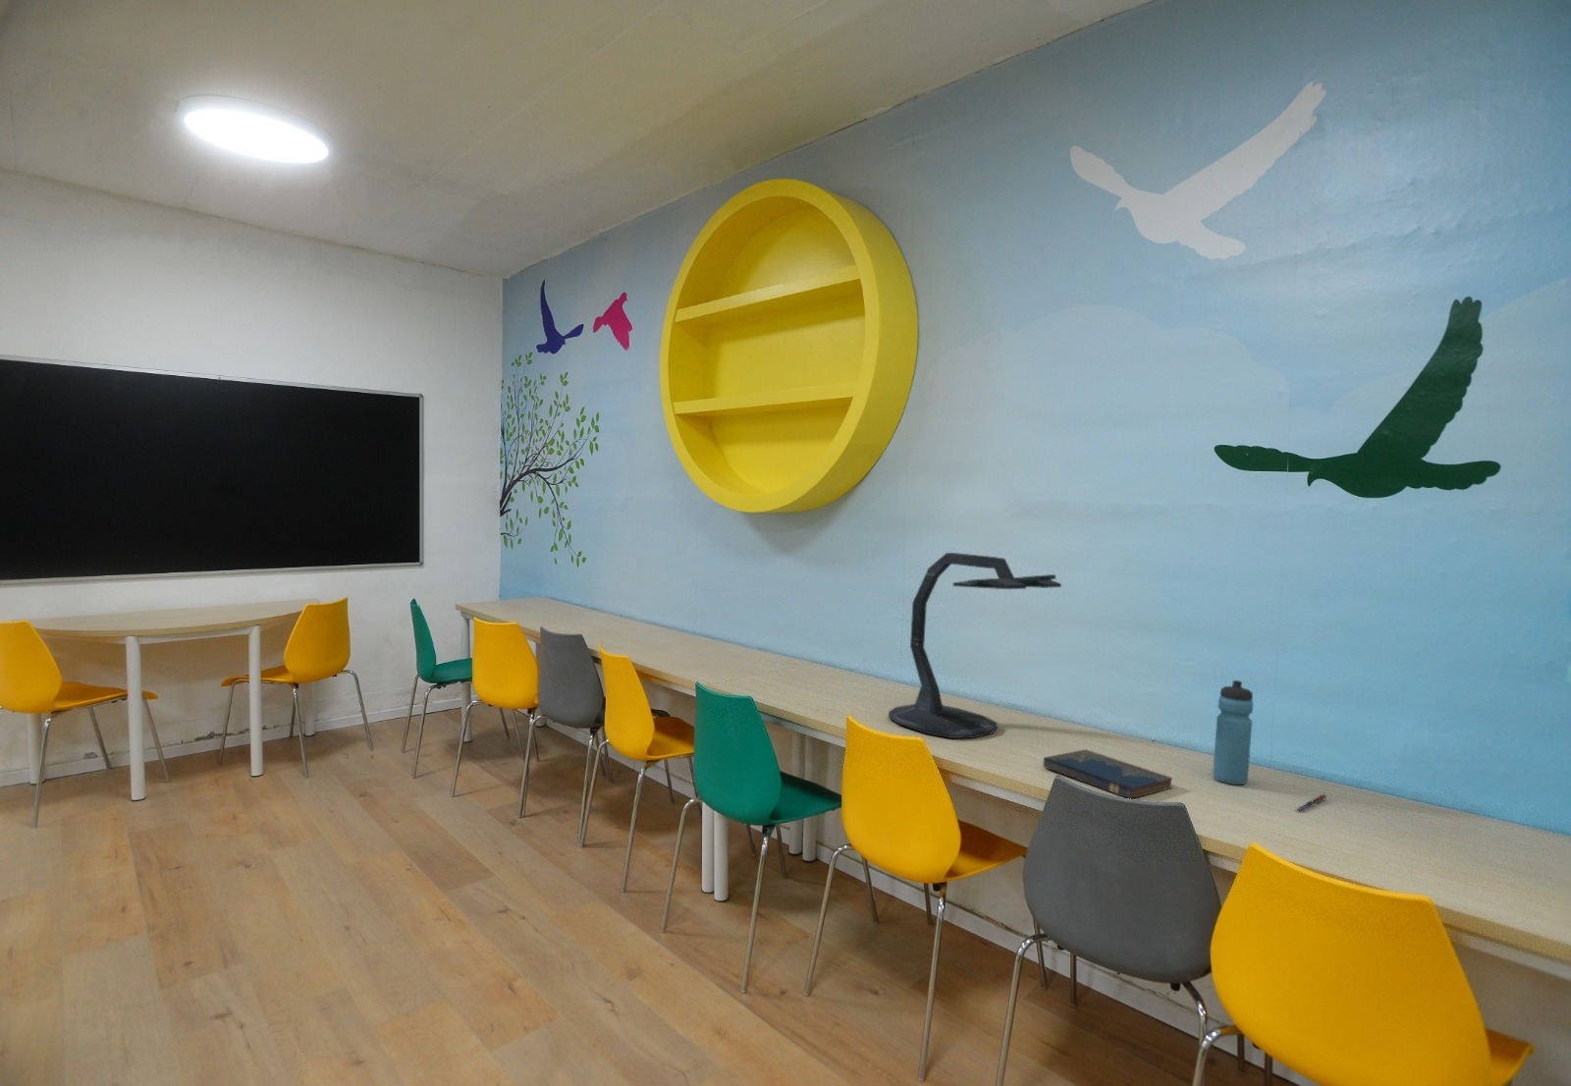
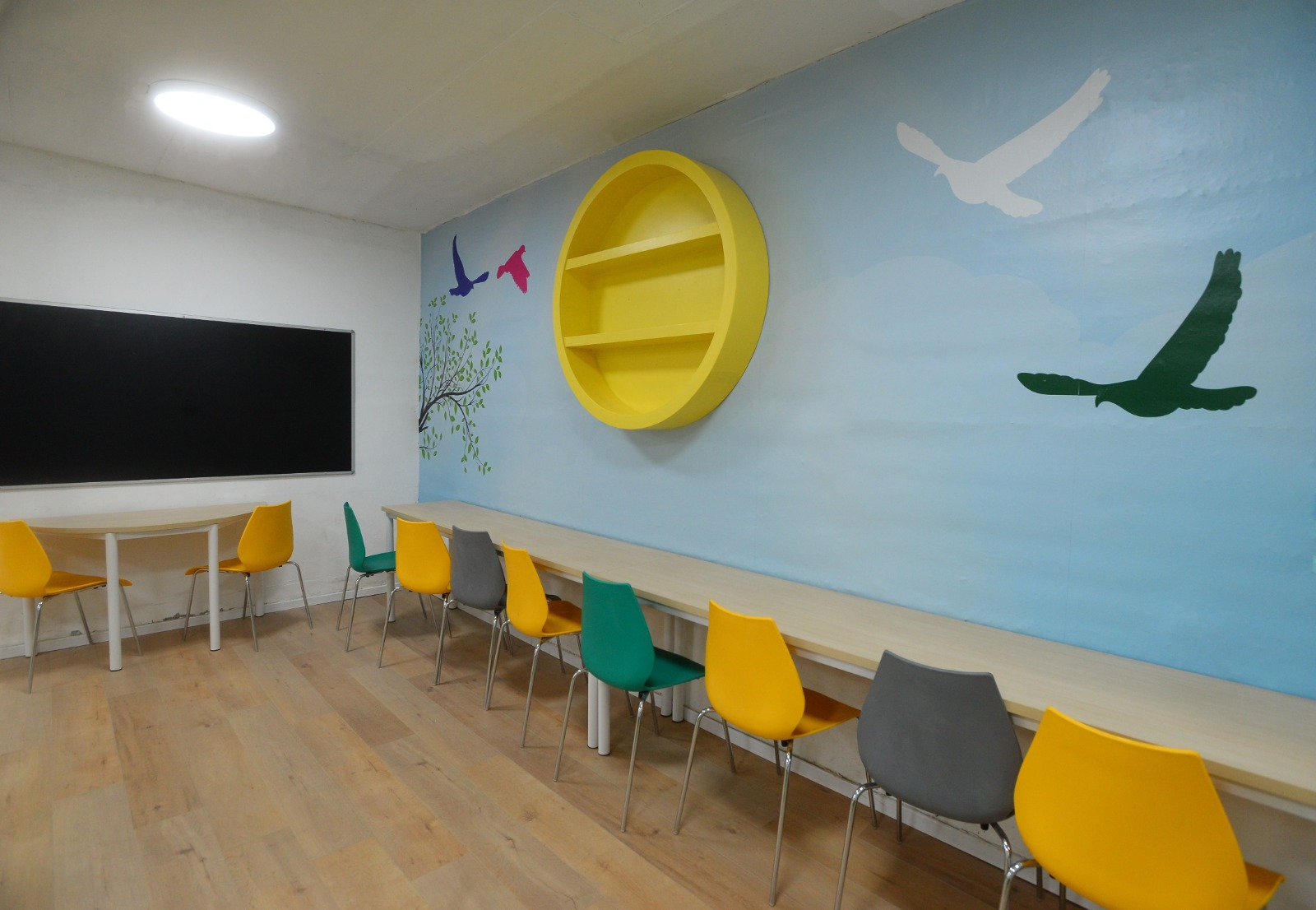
- desk lamp [888,551,1062,740]
- hardcover book [1042,748,1175,800]
- water bottle [1212,679,1253,785]
- pen [1295,794,1329,812]
